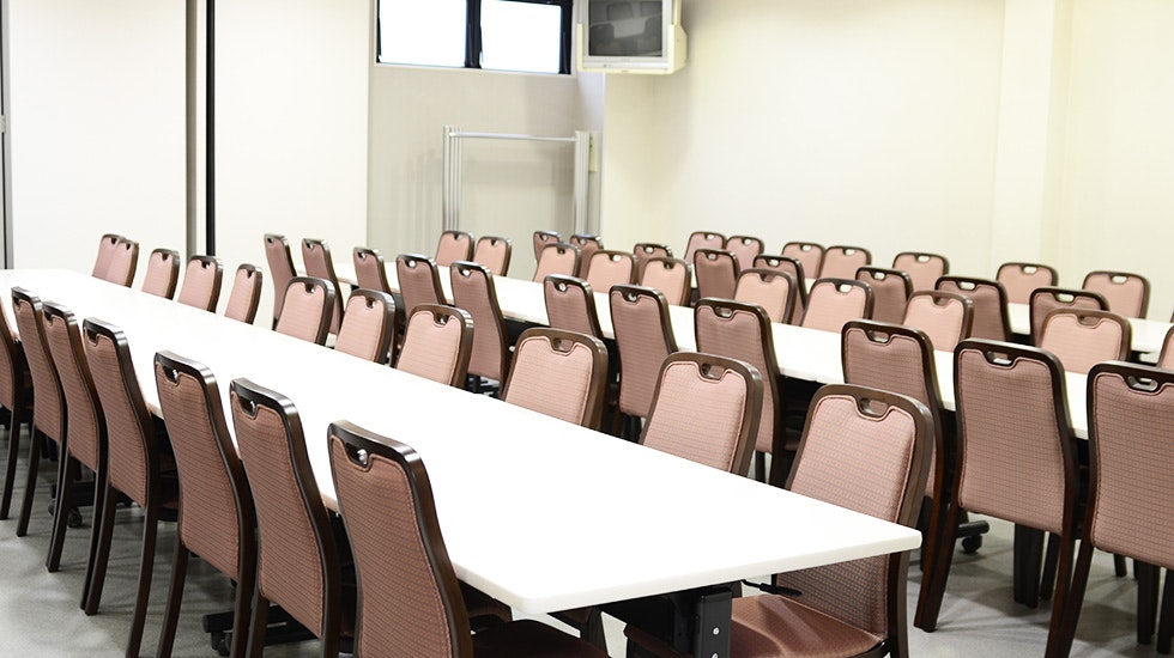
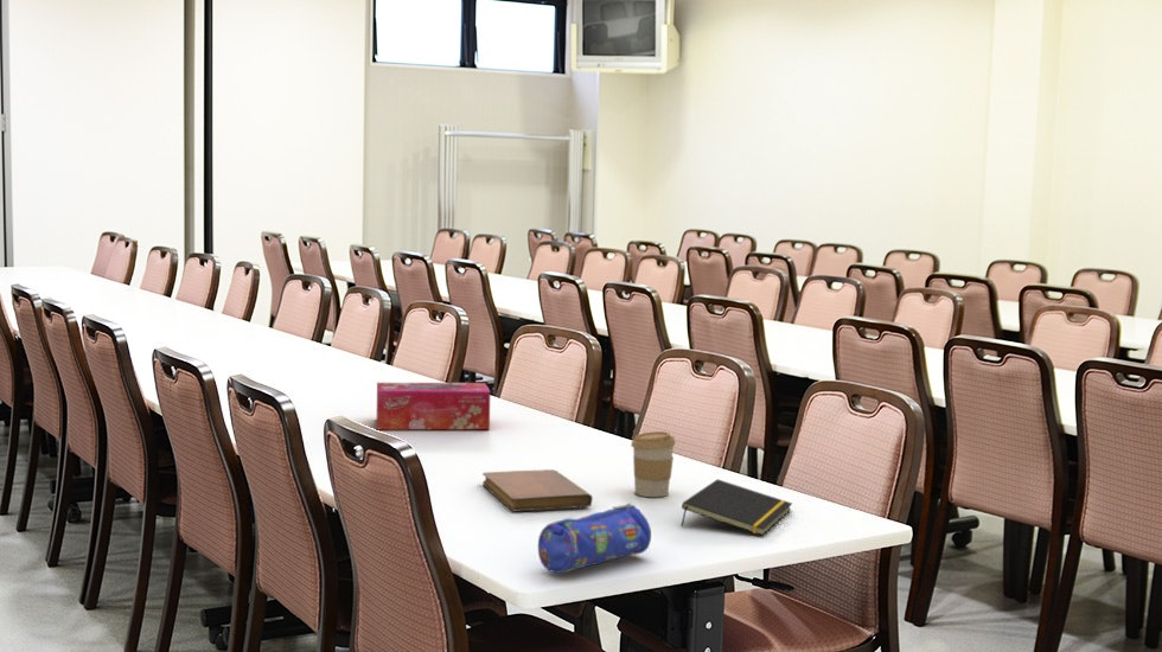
+ notebook [481,468,594,512]
+ coffee cup [630,430,676,498]
+ notepad [679,478,793,537]
+ pencil case [537,501,652,574]
+ tissue box [376,382,492,430]
